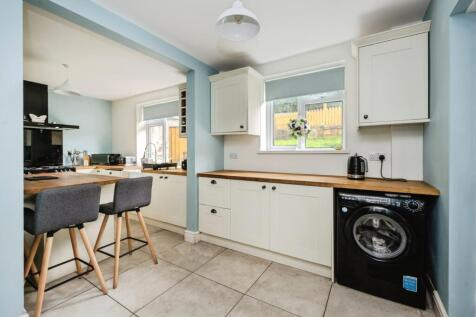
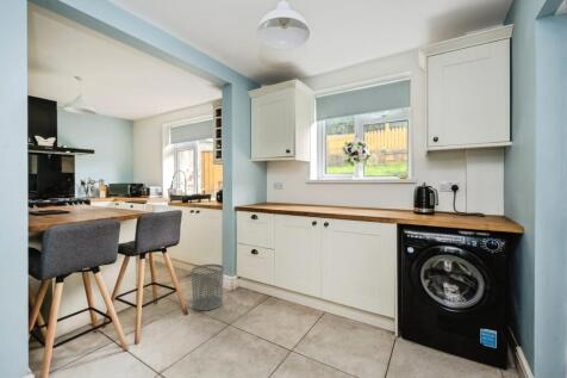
+ waste bin [191,264,225,311]
